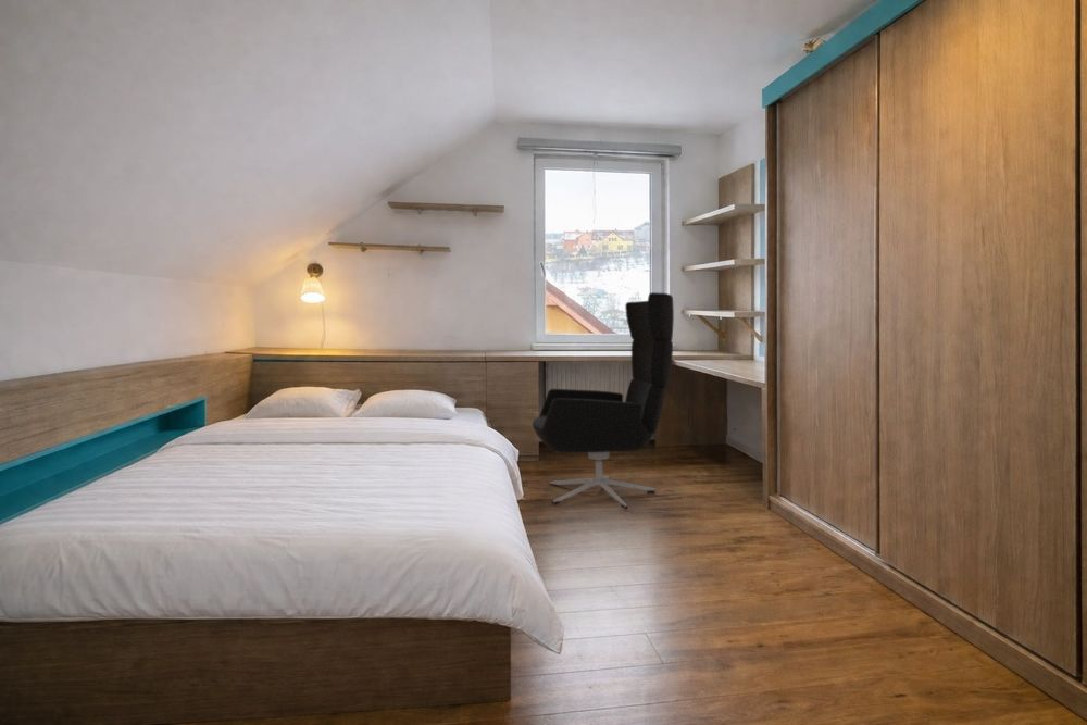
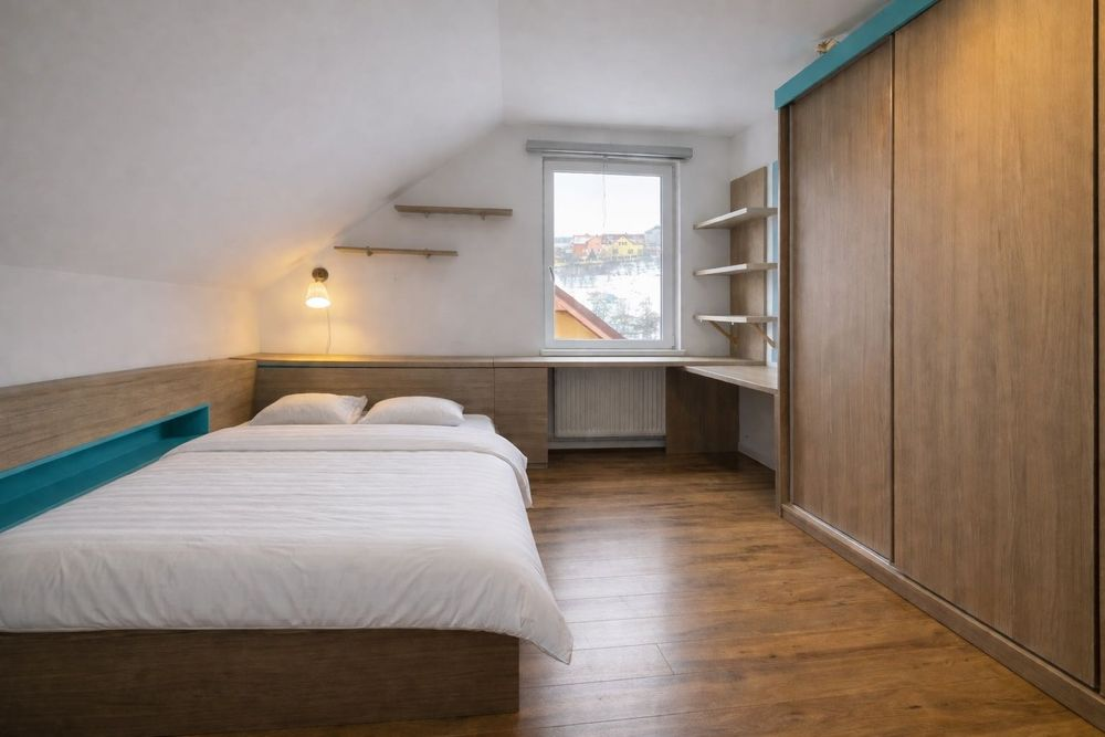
- office chair [532,291,675,510]
